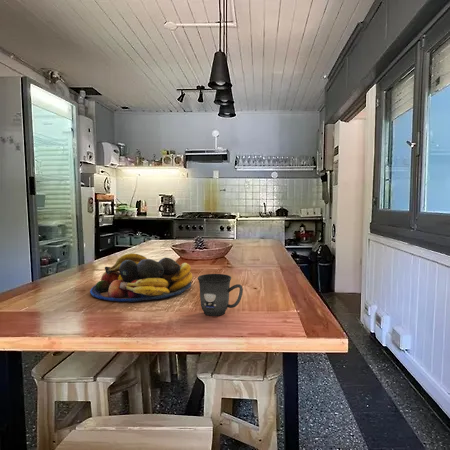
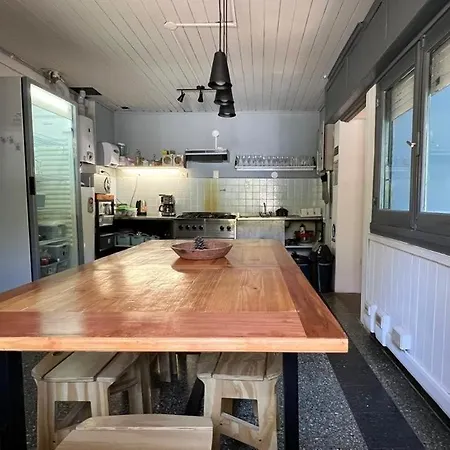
- mug [197,273,244,317]
- fruit bowl [89,252,193,303]
